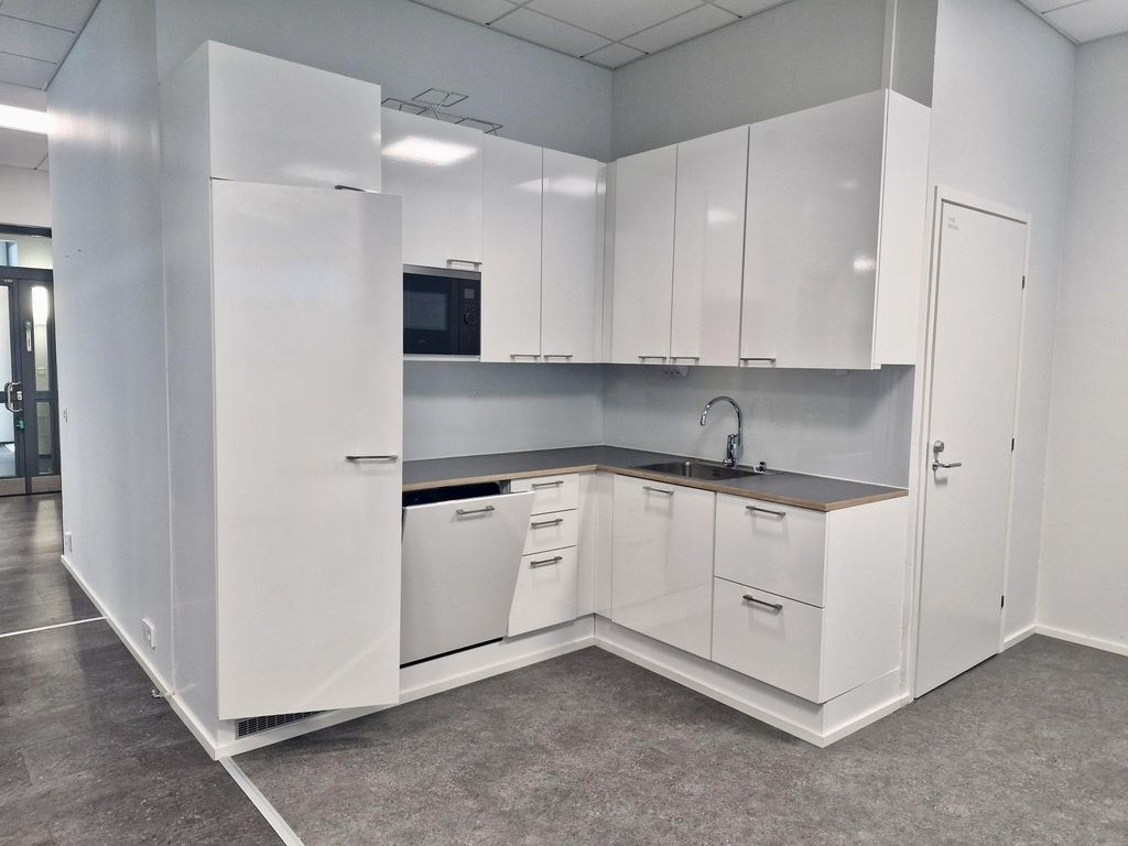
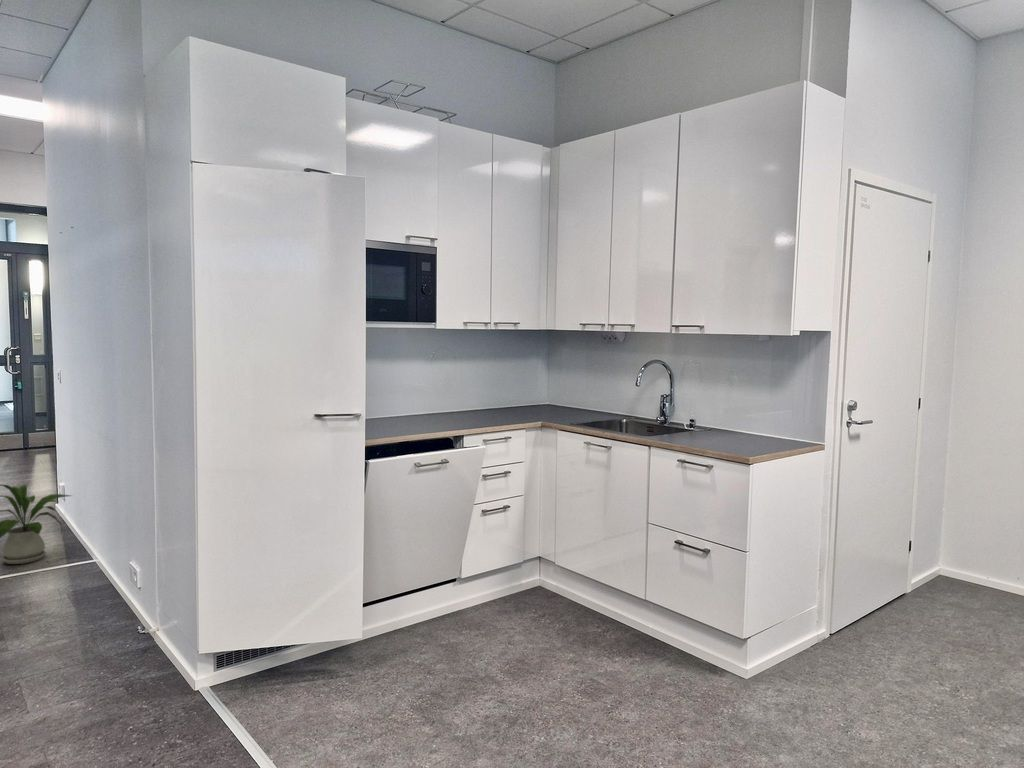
+ house plant [0,484,72,565]
